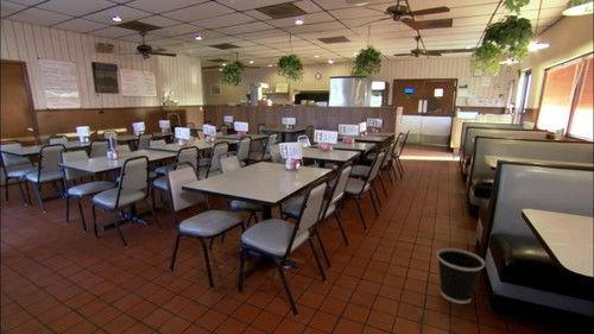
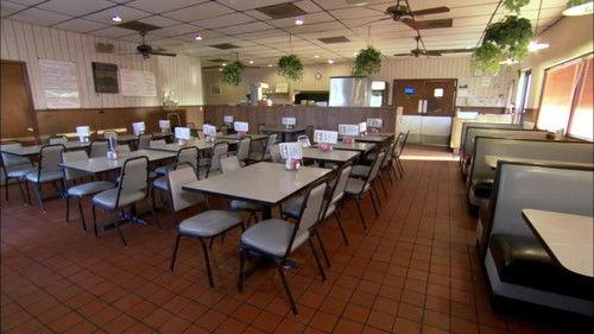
- wastebasket [436,247,486,304]
